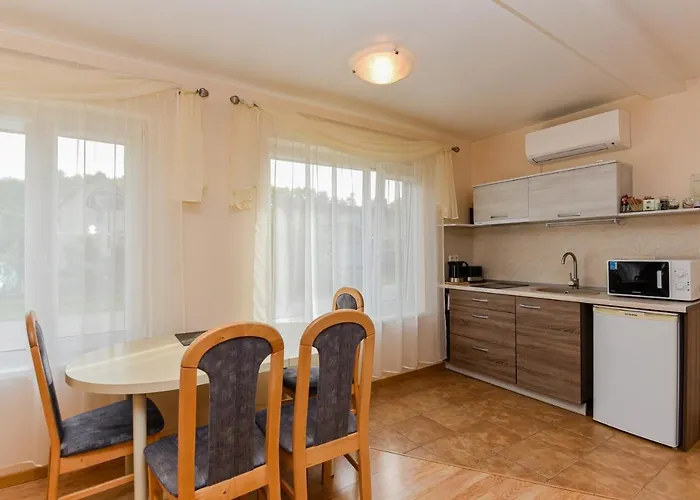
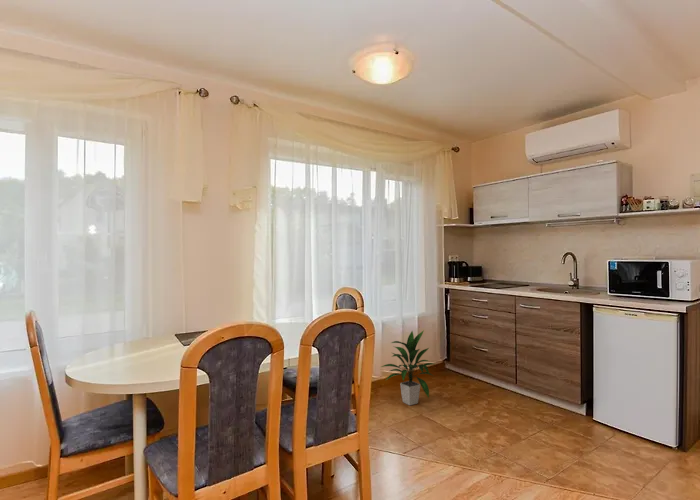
+ indoor plant [380,329,435,406]
